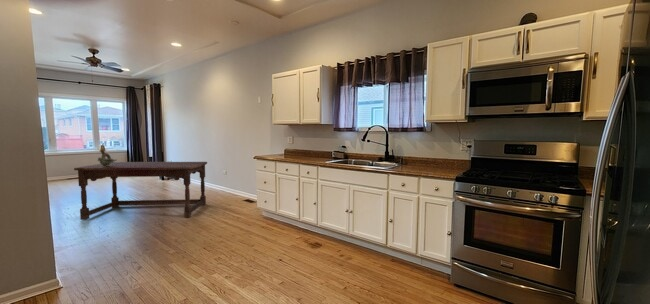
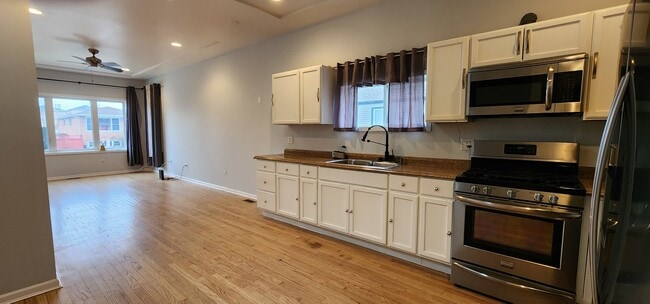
- dining table [73,161,208,221]
- vessel [97,148,117,167]
